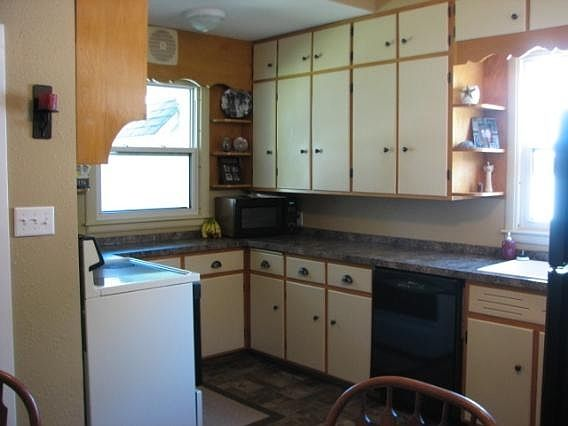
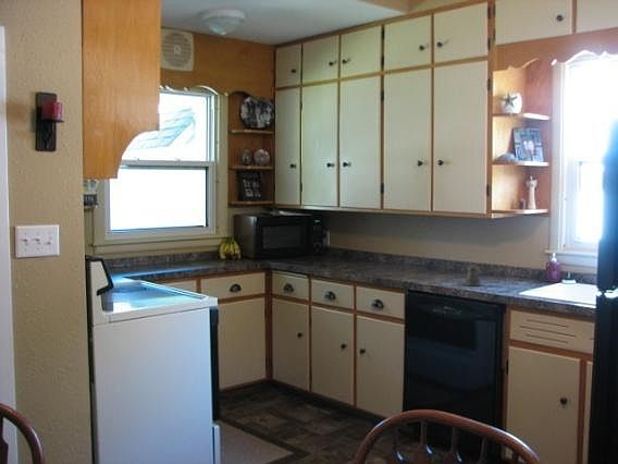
+ pepper shaker [462,265,482,286]
